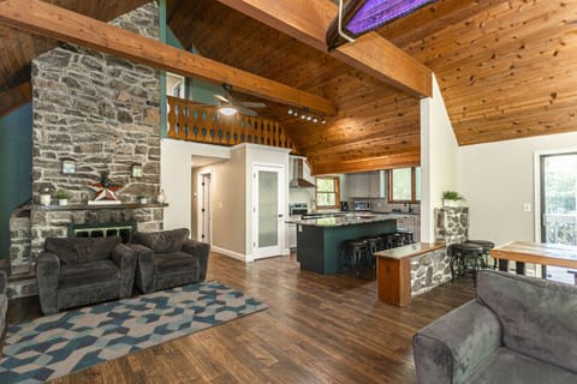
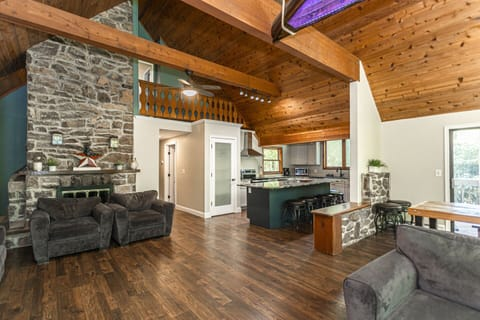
- rug [0,278,270,384]
